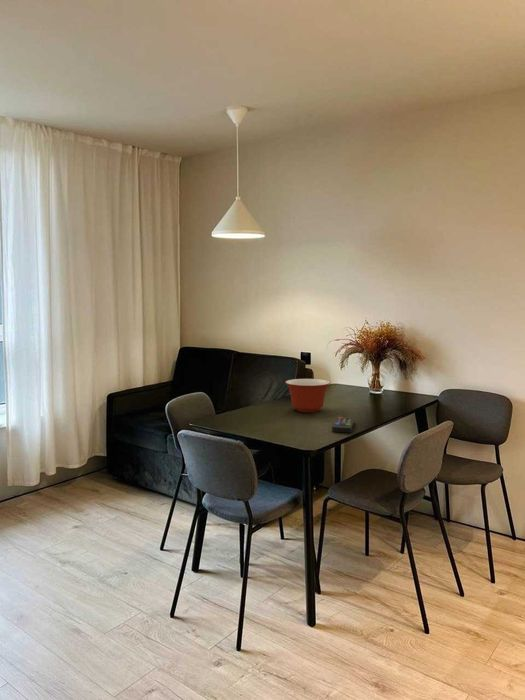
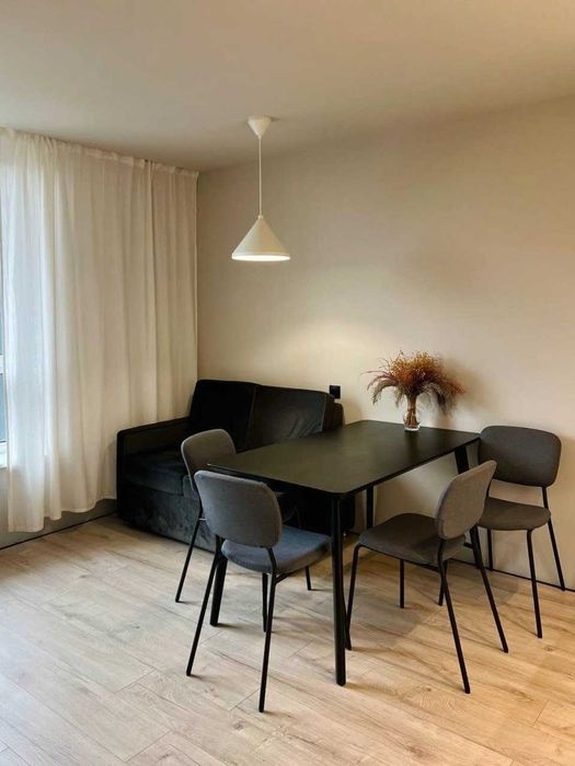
- remote control [331,416,355,434]
- mixing bowl [285,378,331,413]
